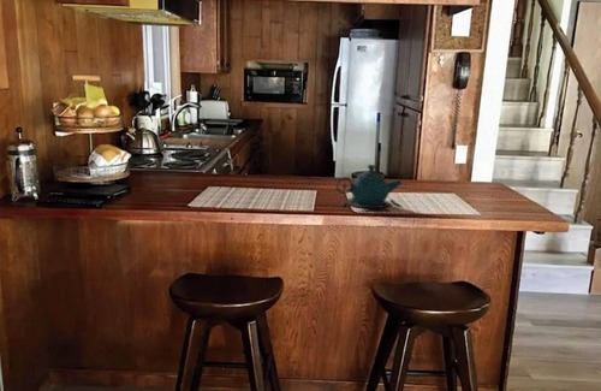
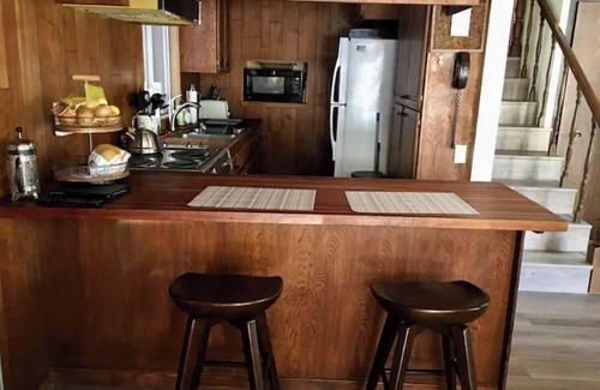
- teapot [334,164,403,212]
